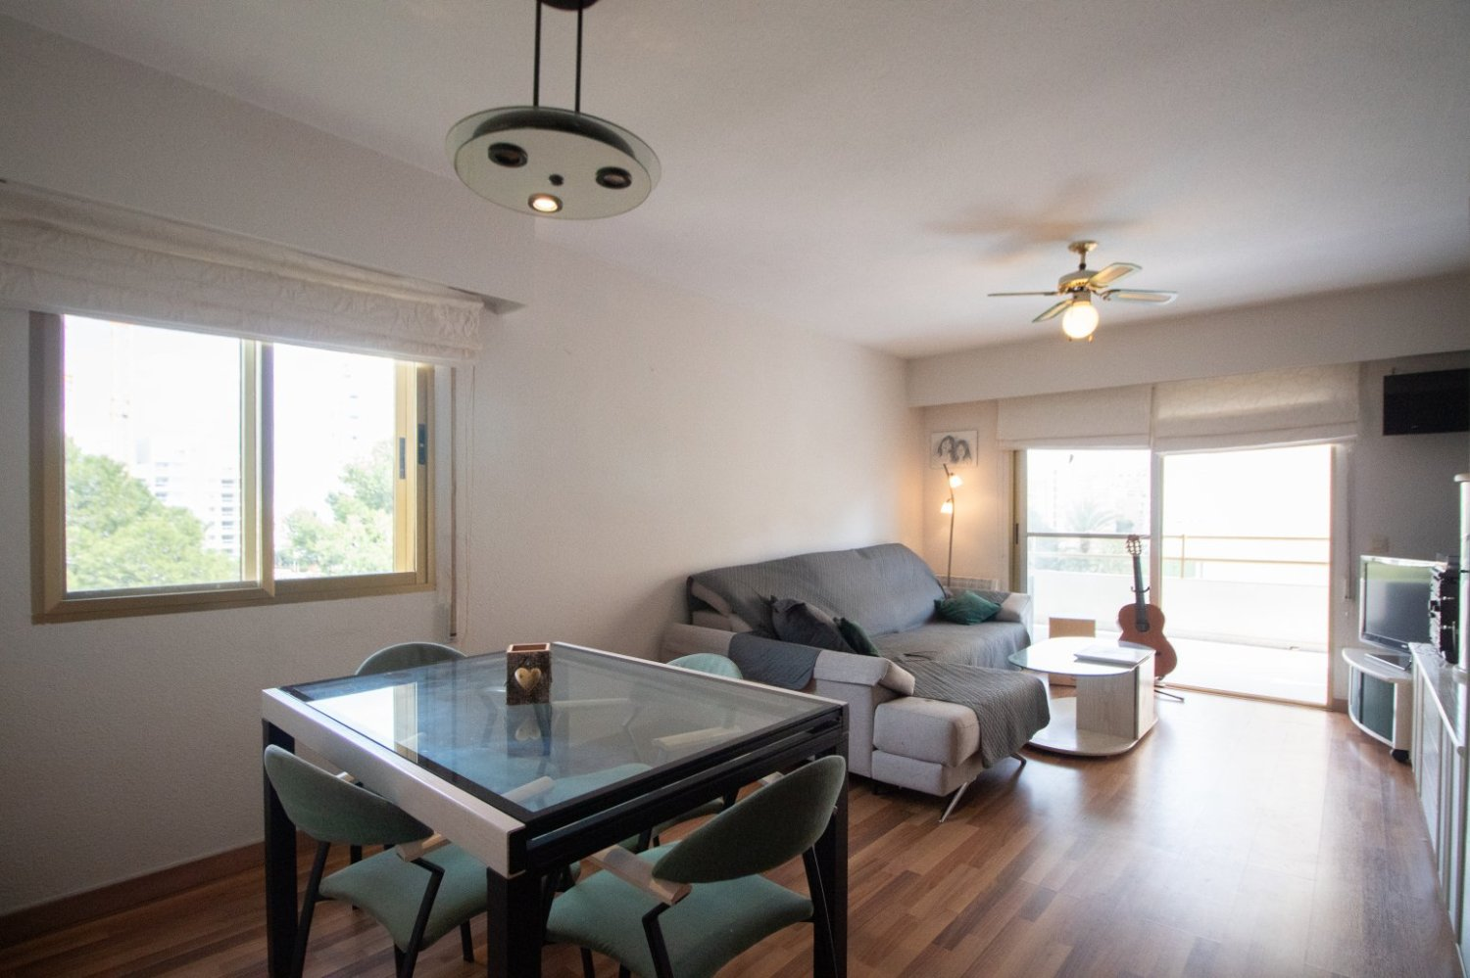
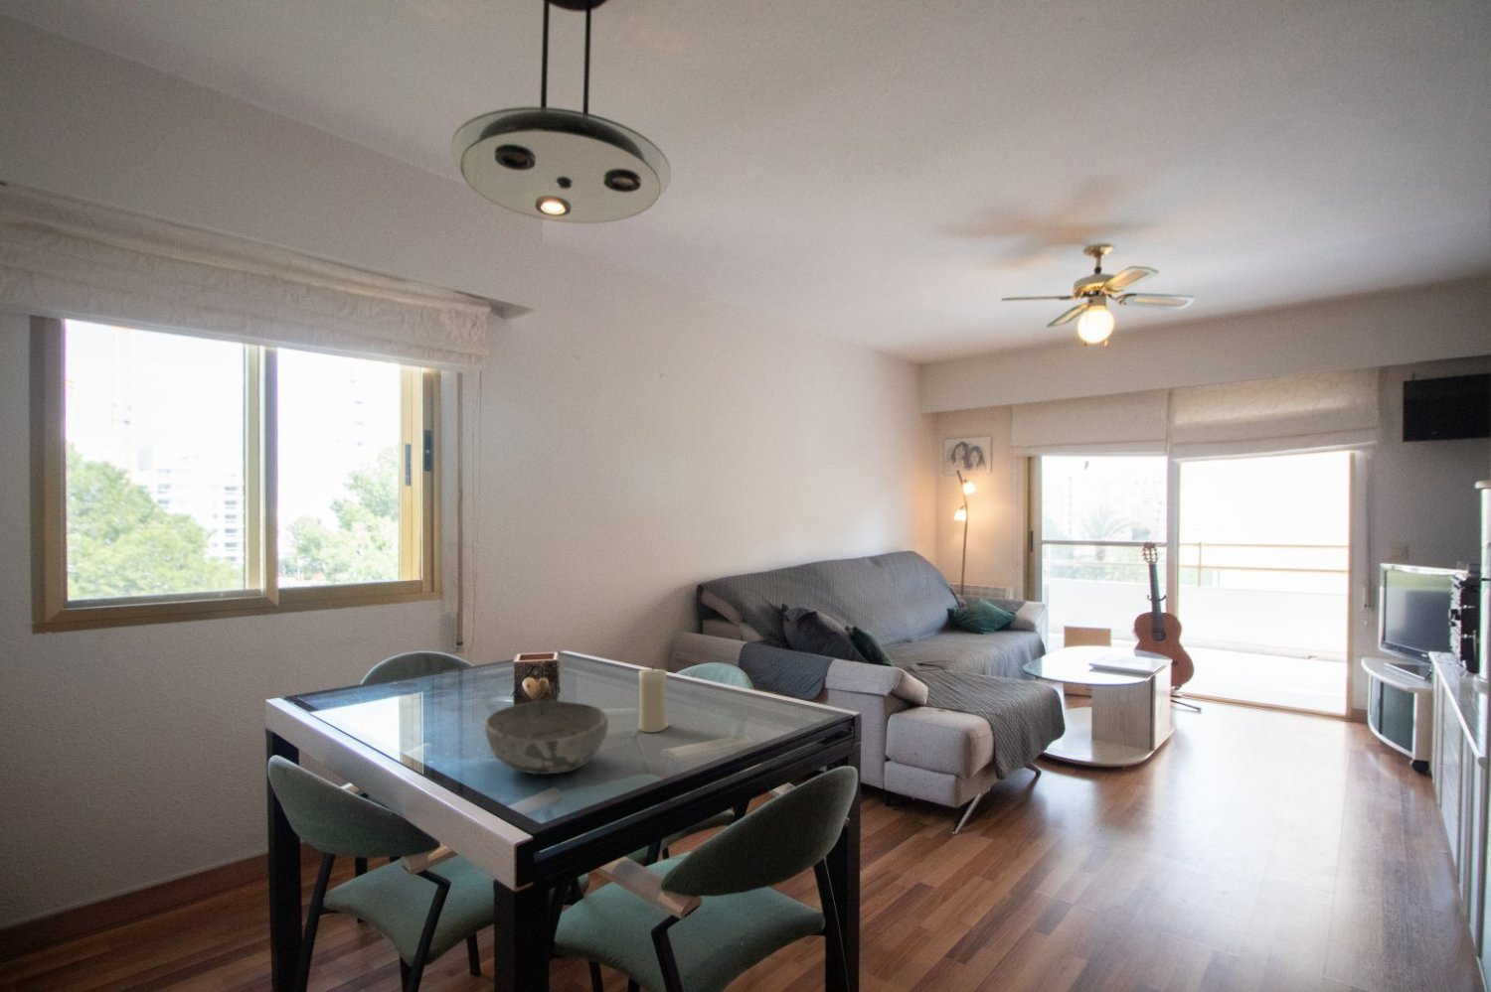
+ bowl [484,700,609,775]
+ candle [638,664,670,734]
